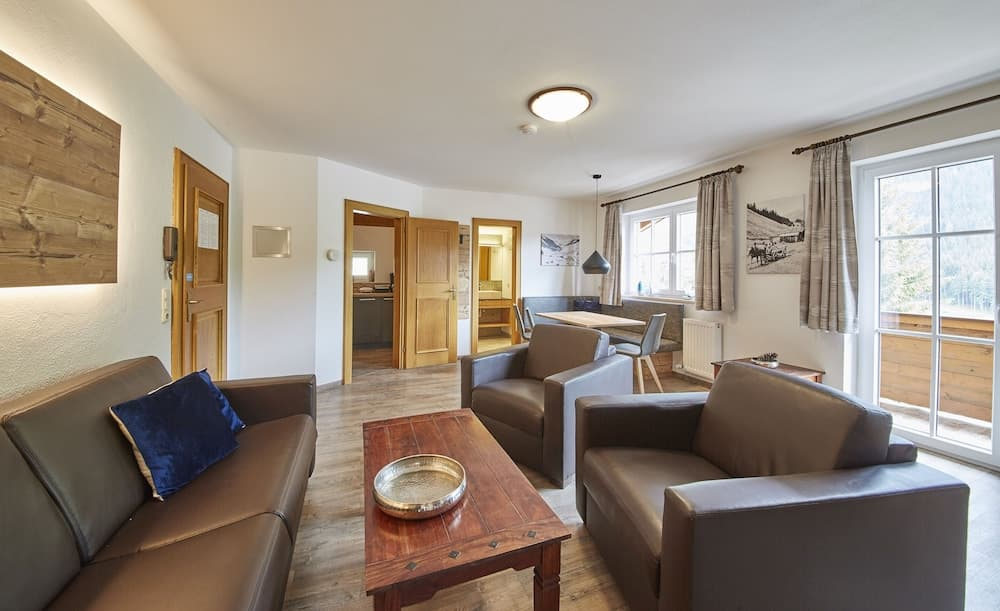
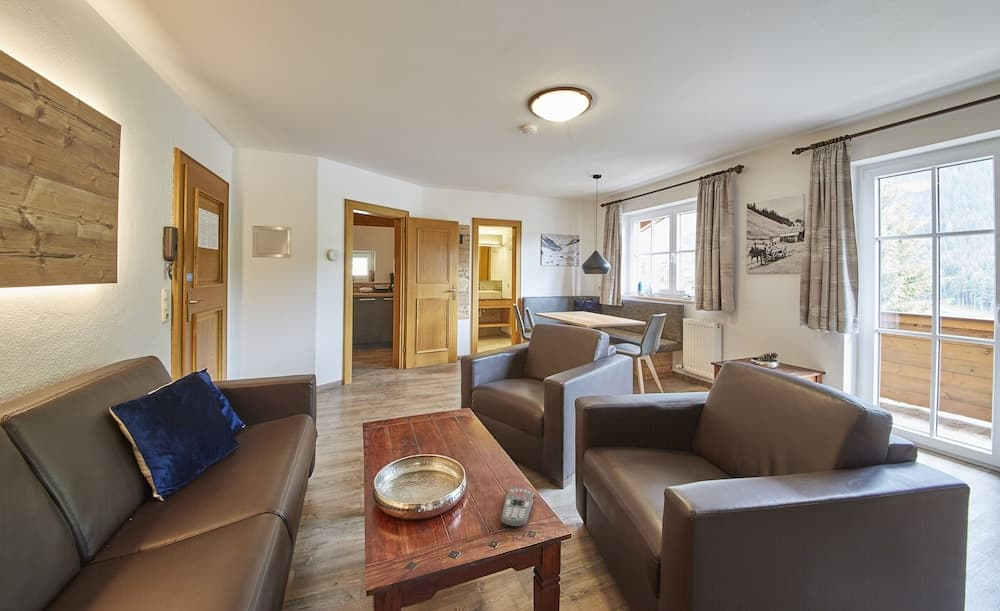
+ remote control [500,487,535,528]
